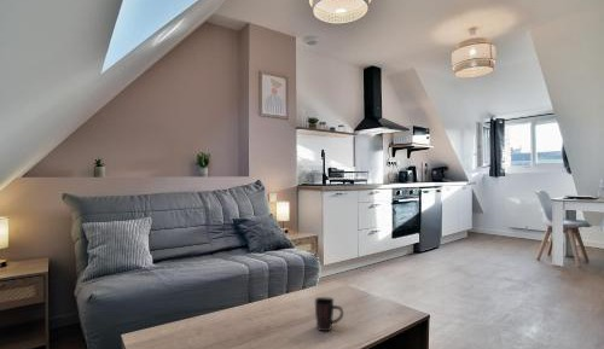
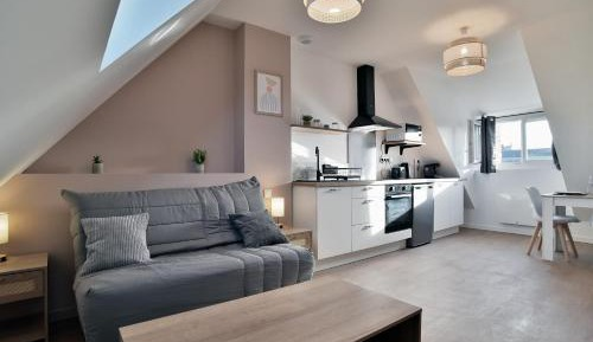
- mug [314,296,344,332]
